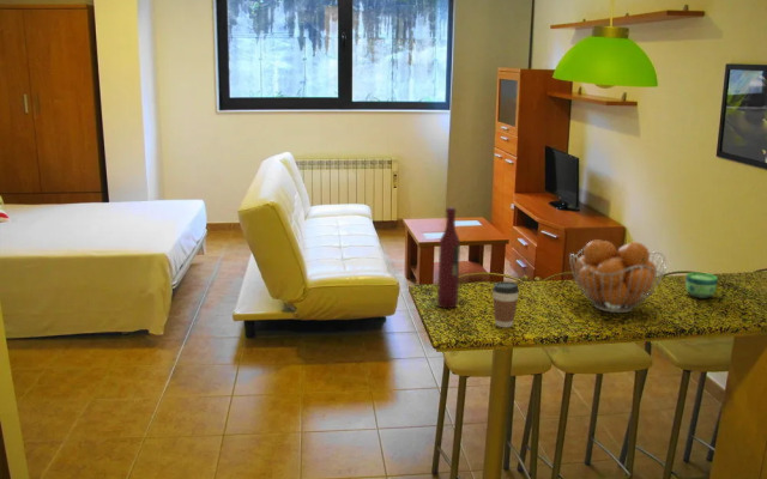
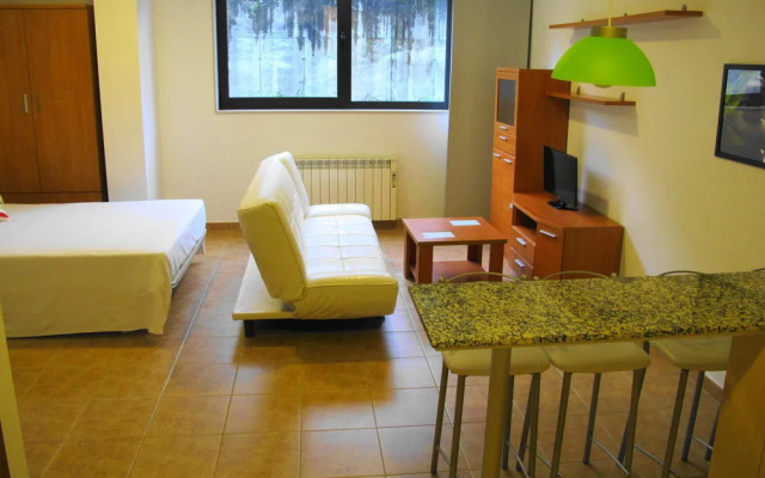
- cup [684,272,719,299]
- fruit basket [568,238,668,314]
- coffee cup [491,280,520,329]
- wine bottle [436,206,461,309]
